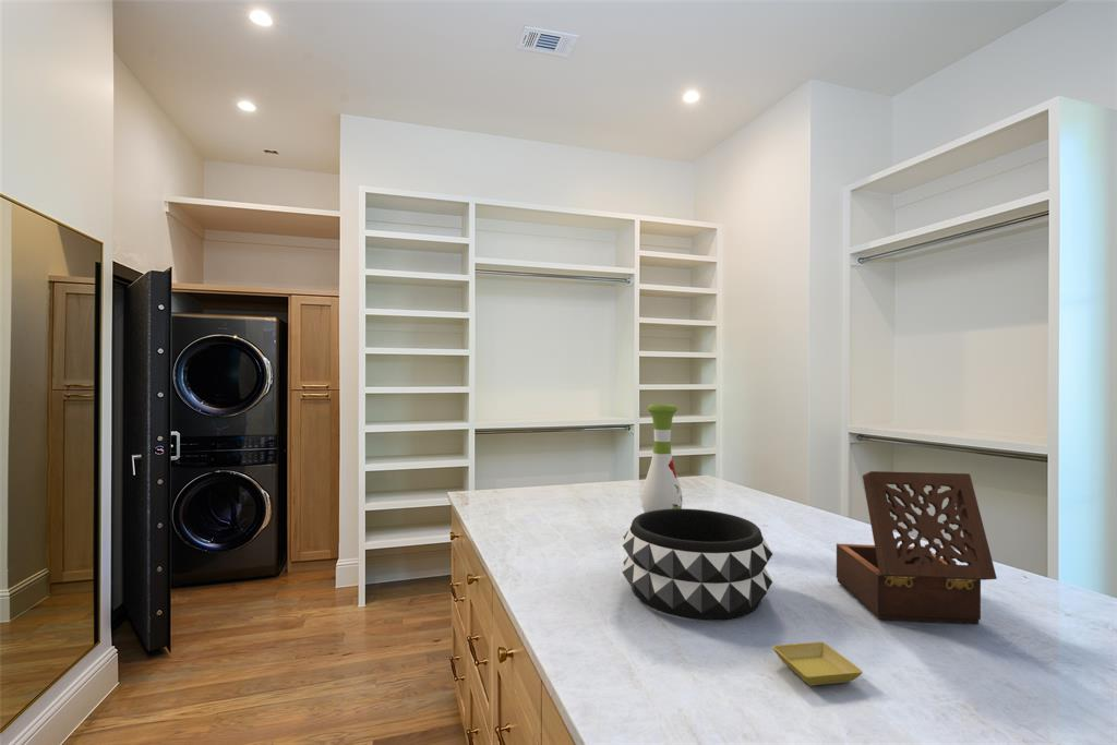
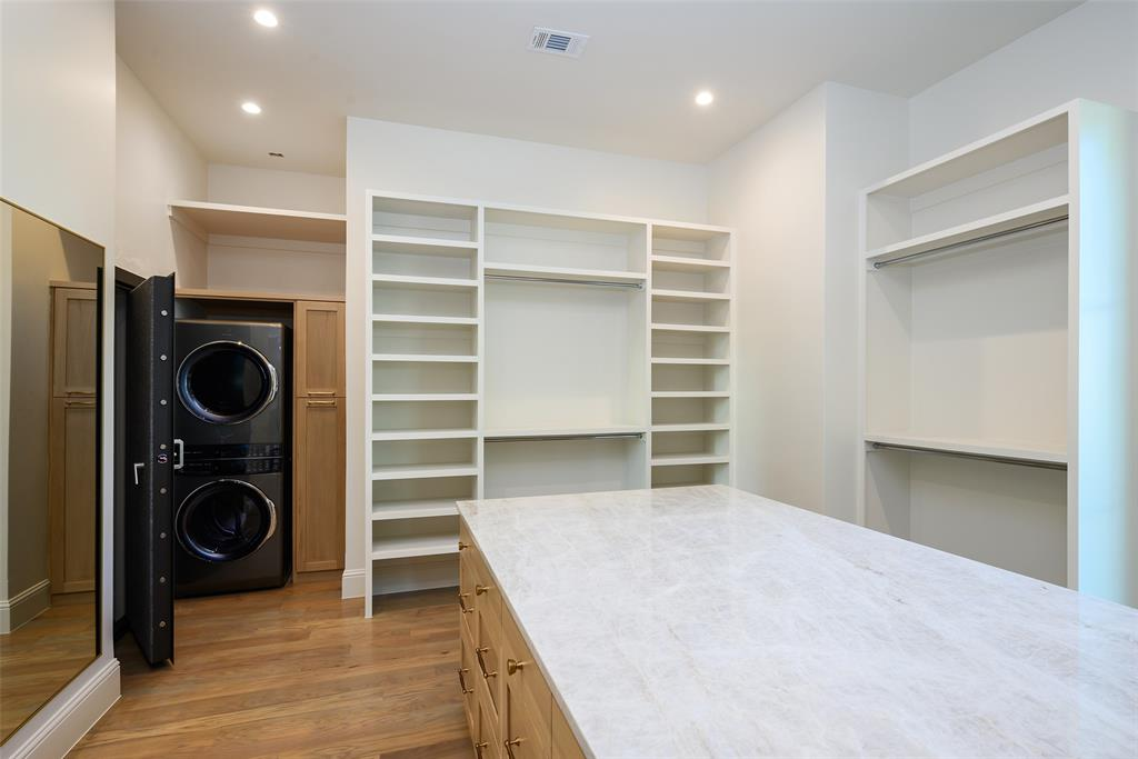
- saucer [771,641,864,687]
- decorative bowl [621,507,773,622]
- jewelry box [836,470,998,625]
- vase [640,404,684,513]
